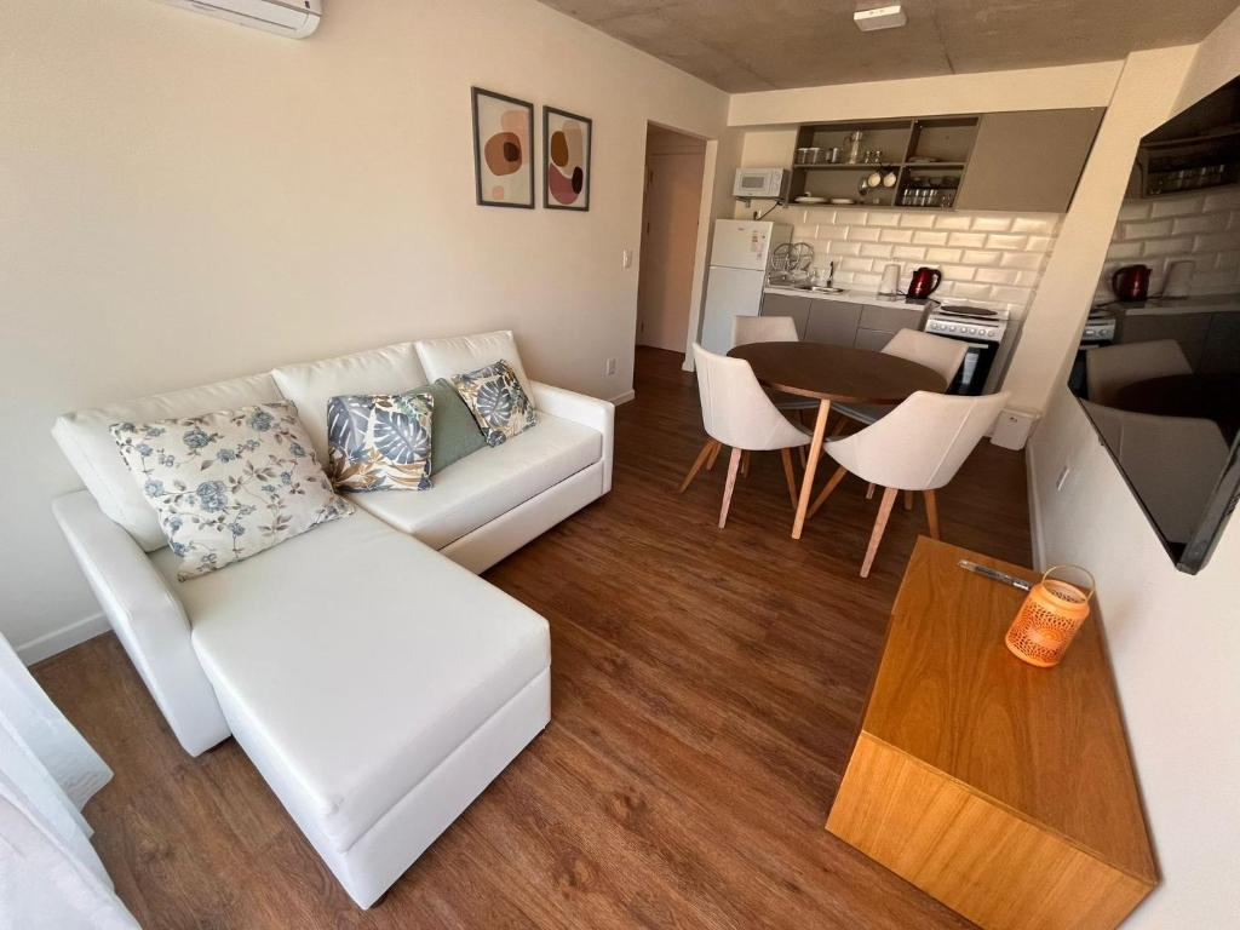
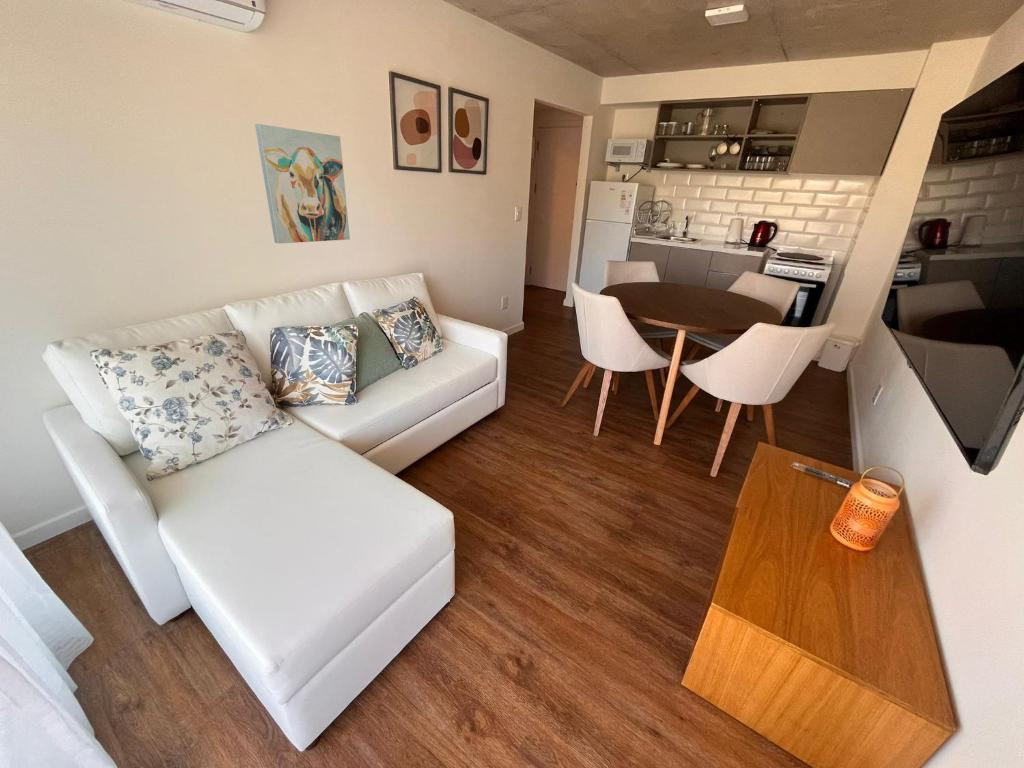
+ wall art [254,123,351,244]
